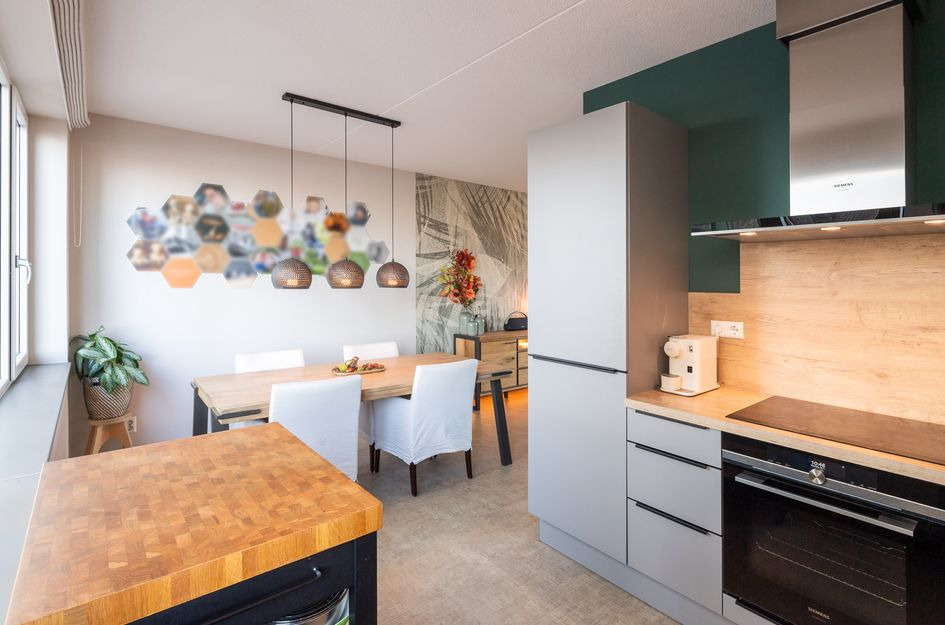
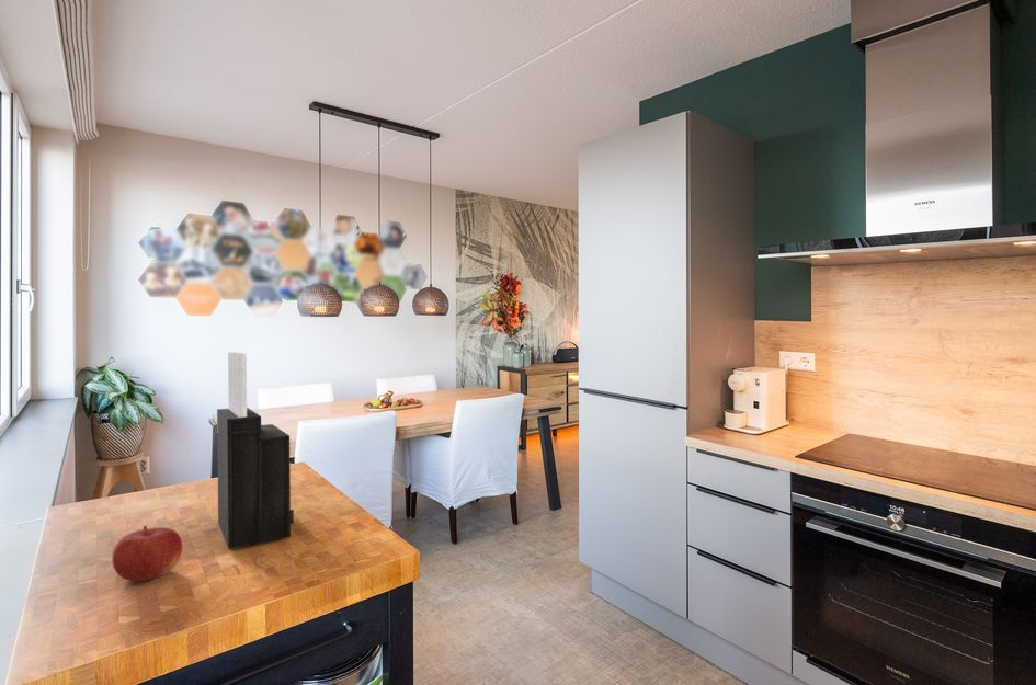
+ fruit [111,524,183,582]
+ knife block [216,351,295,550]
